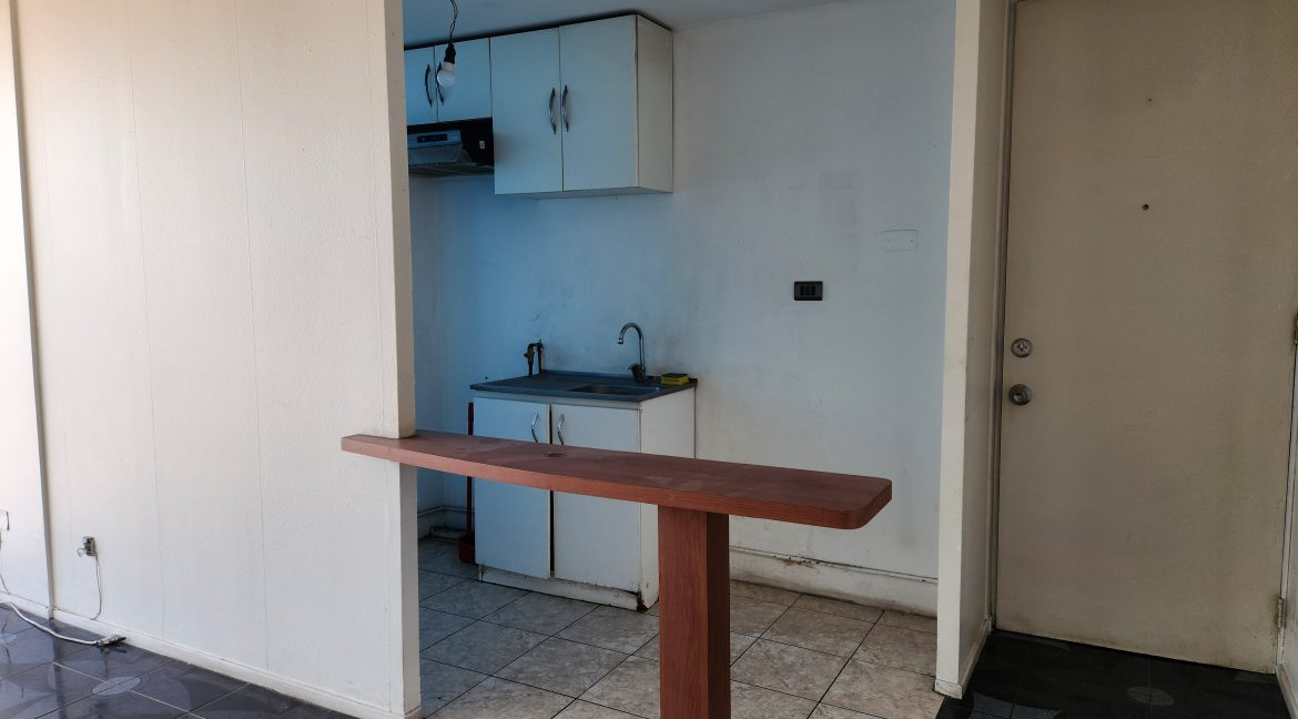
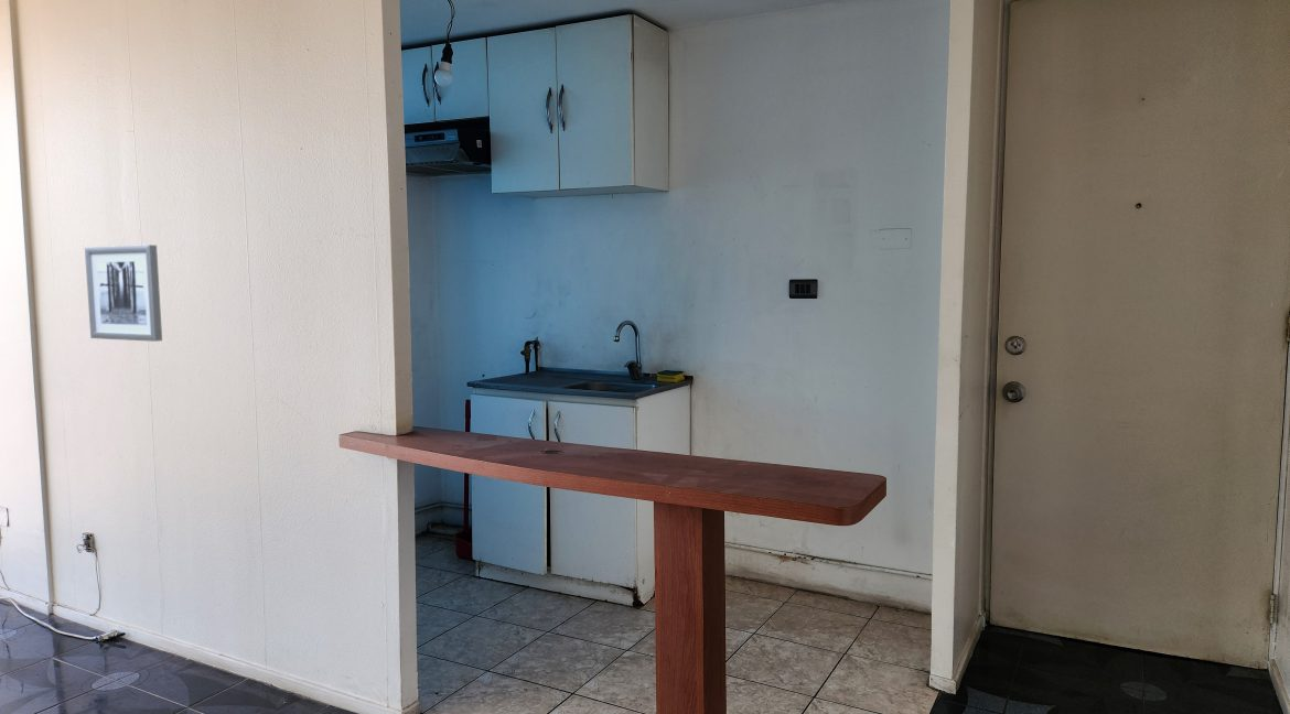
+ wall art [84,244,163,343]
